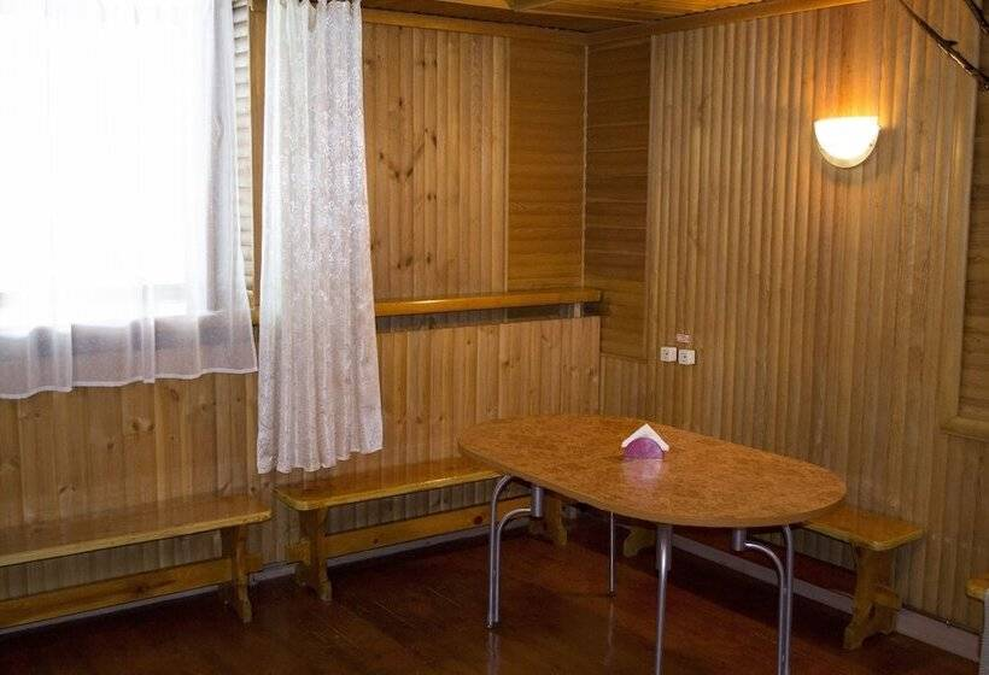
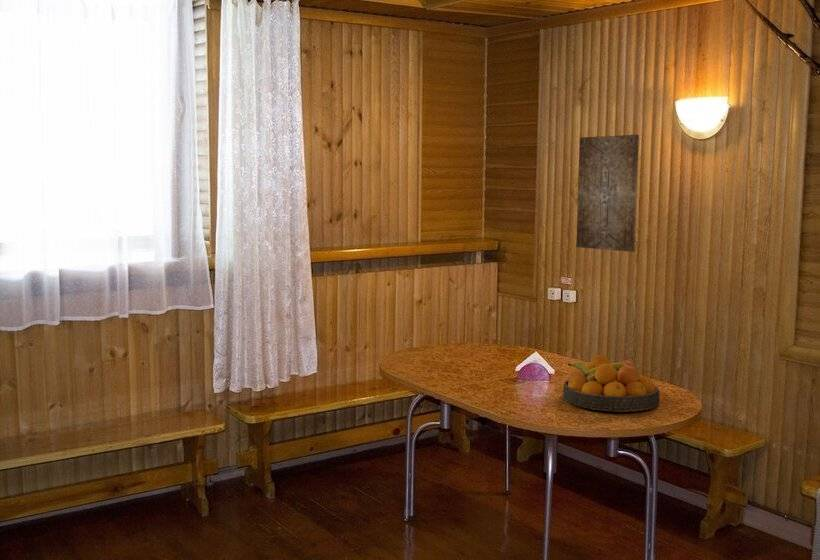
+ fruit bowl [562,354,661,413]
+ wall art [576,134,640,253]
